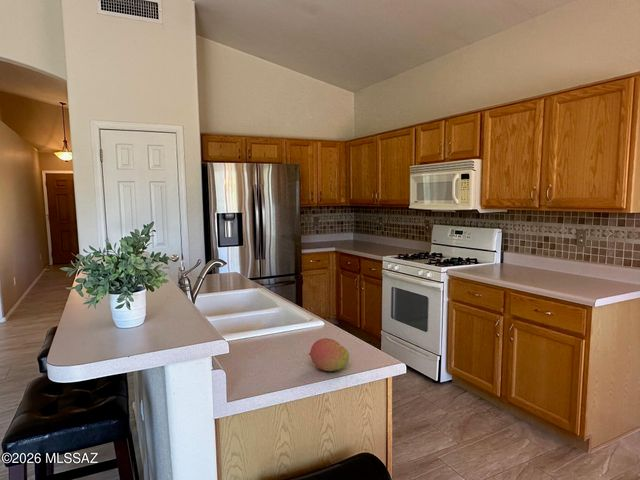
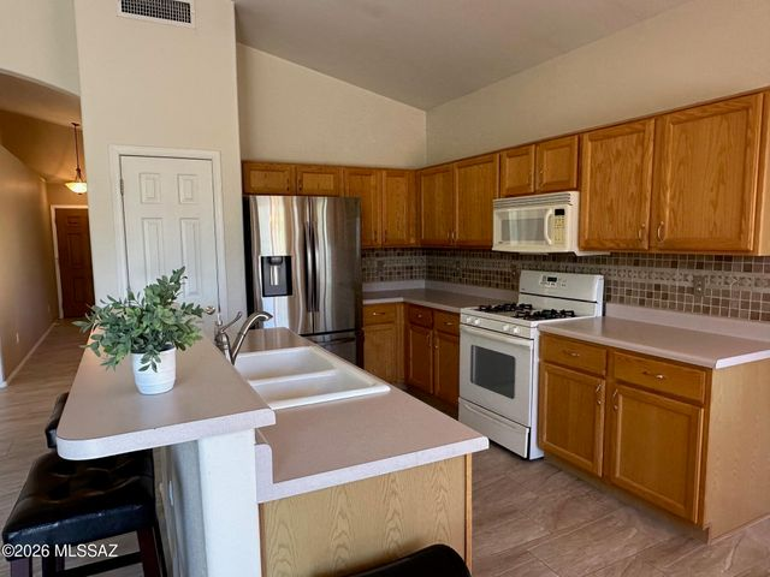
- fruit [308,337,350,372]
